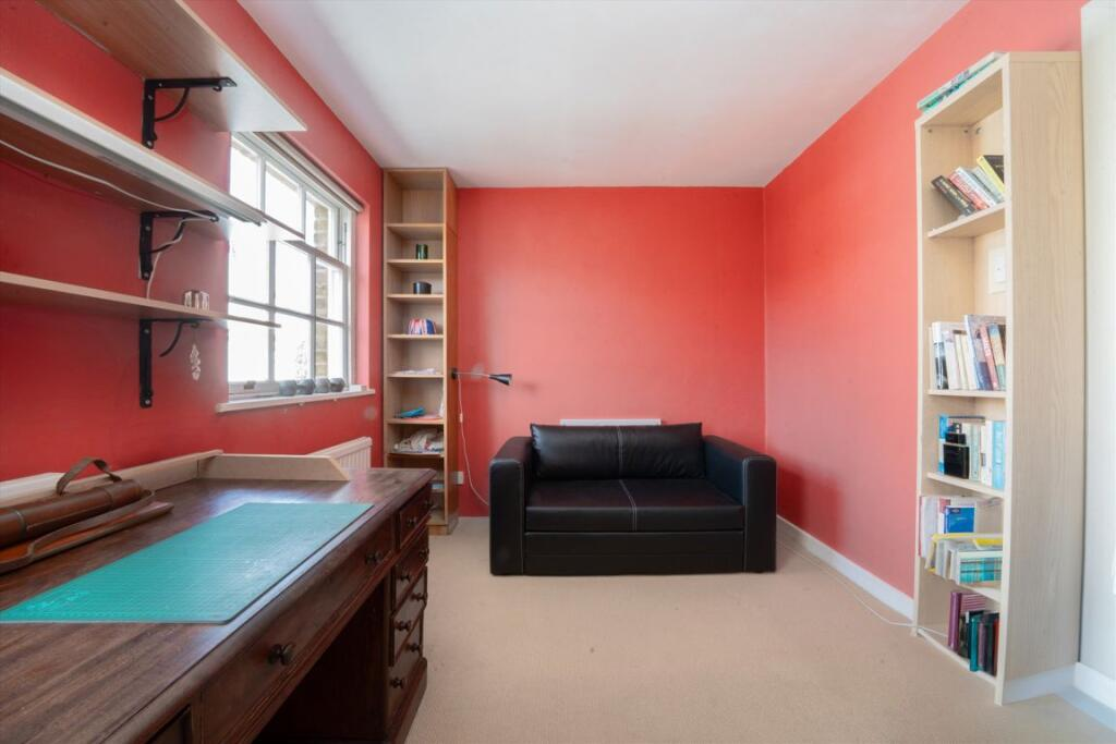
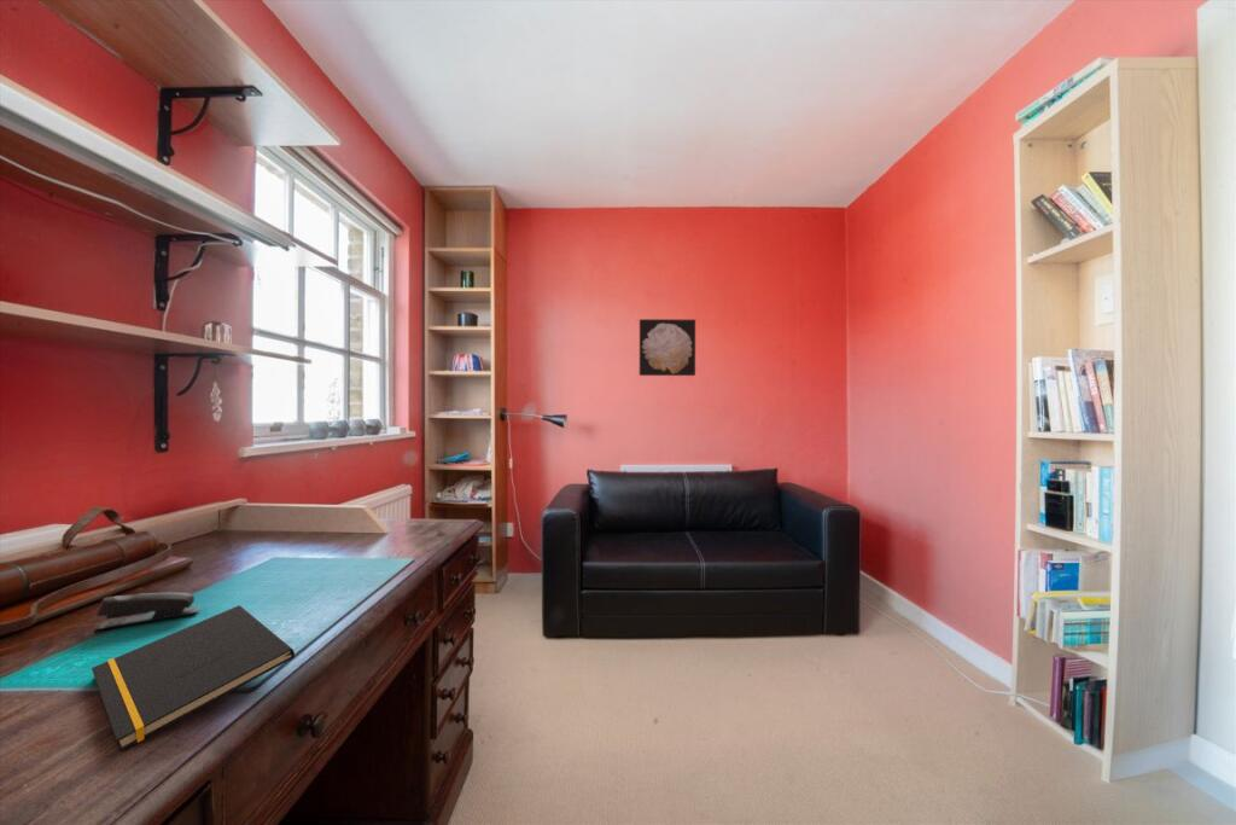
+ wall art [639,318,696,377]
+ stapler [94,592,202,631]
+ notepad [91,604,296,753]
